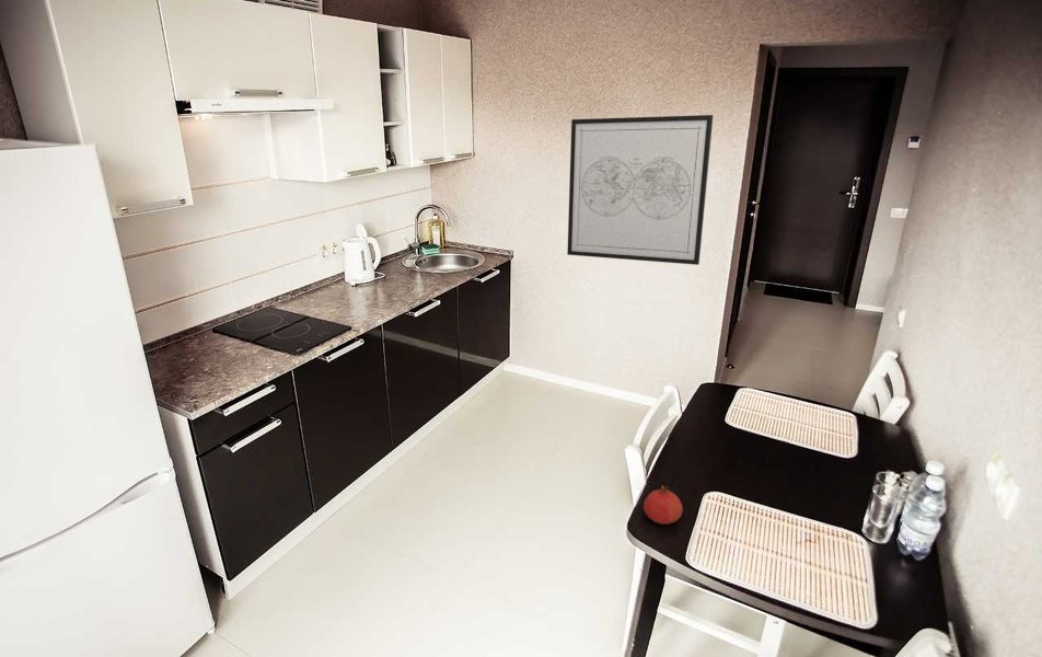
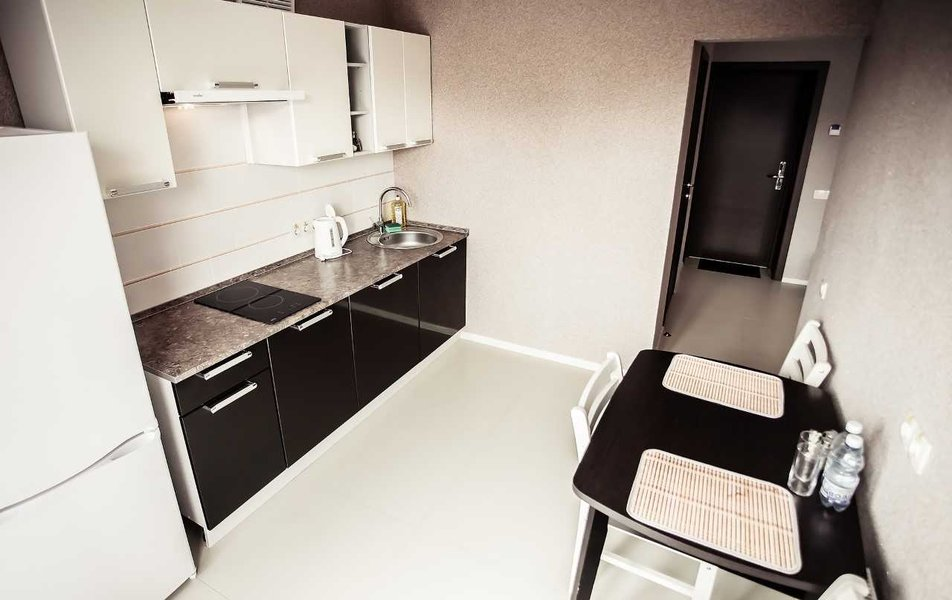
- fruit [642,484,684,526]
- wall art [566,114,715,266]
